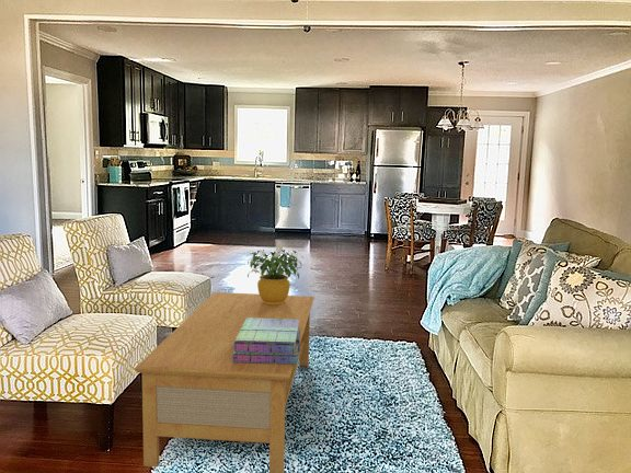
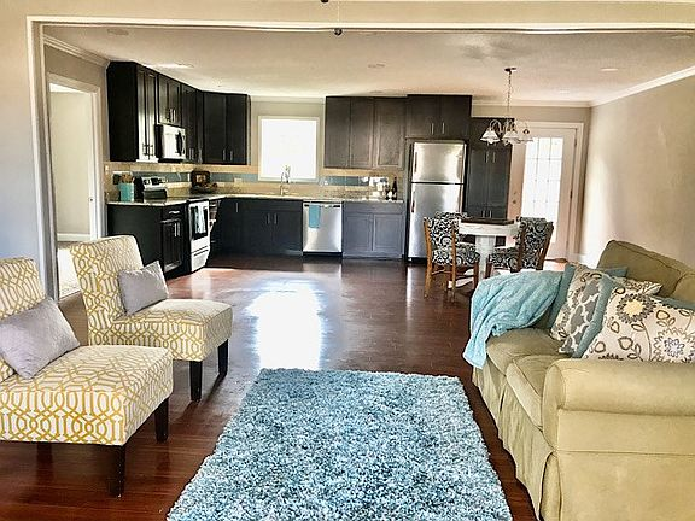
- potted flower [245,243,305,304]
- stack of books [232,318,300,365]
- coffee table [134,291,316,473]
